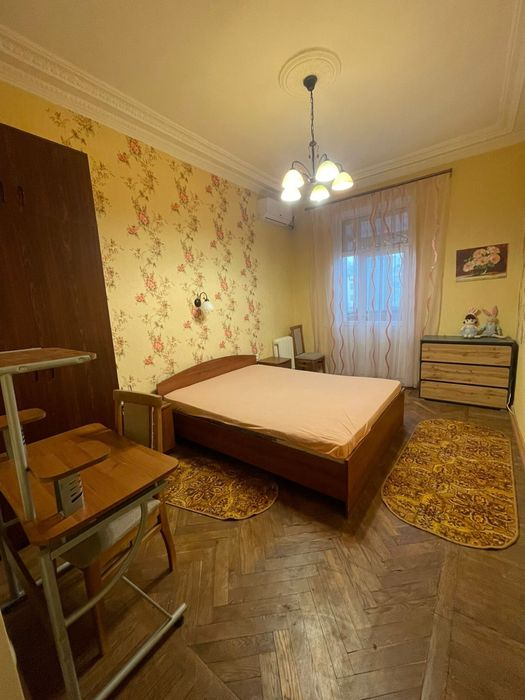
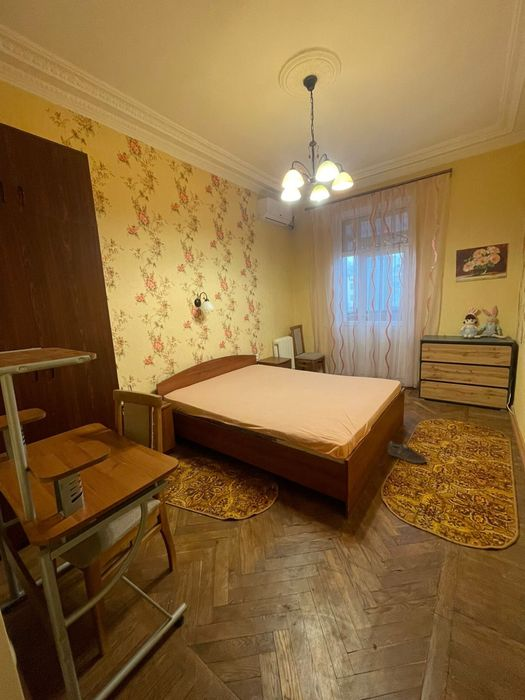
+ sneaker [387,440,427,464]
